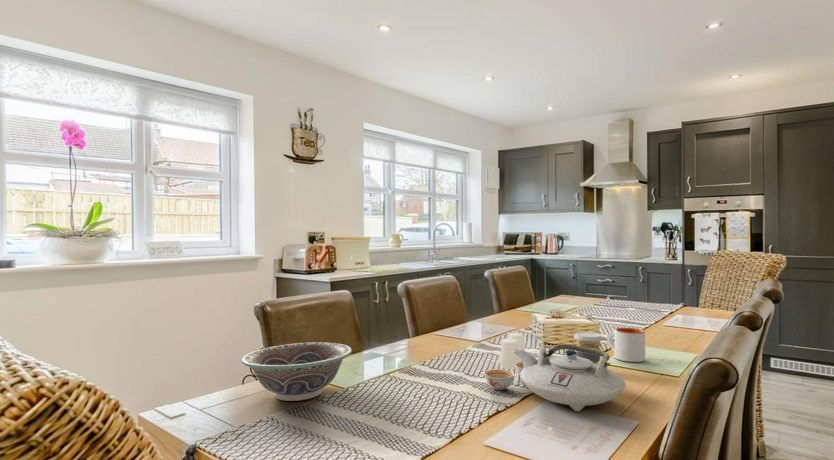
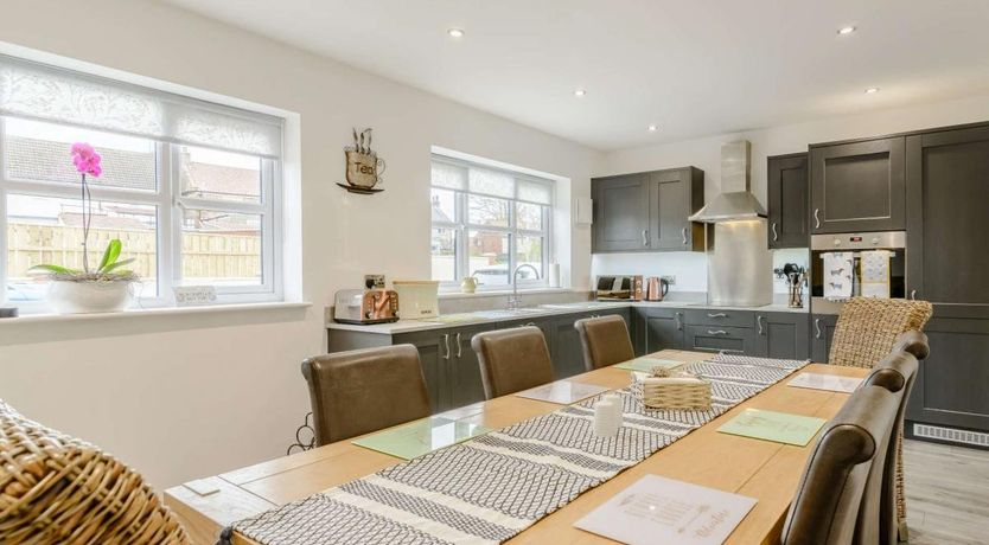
- decorative bowl [241,341,353,402]
- teapot [483,343,626,412]
- coffee cup [573,331,604,365]
- mug [606,327,646,363]
